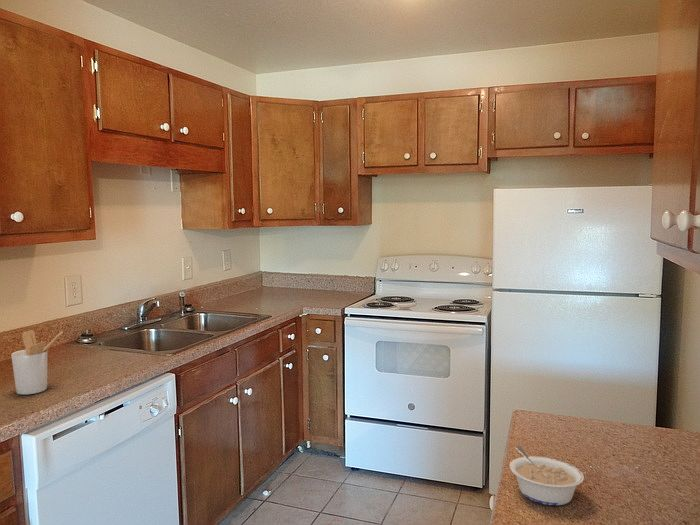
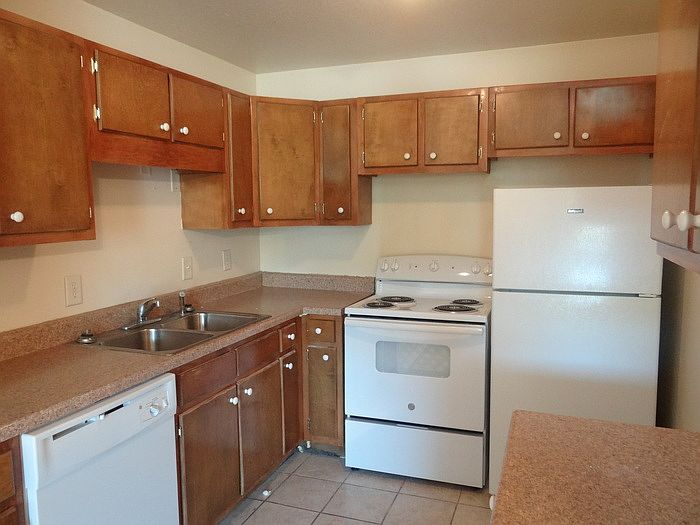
- legume [509,445,585,506]
- utensil holder [10,329,64,396]
